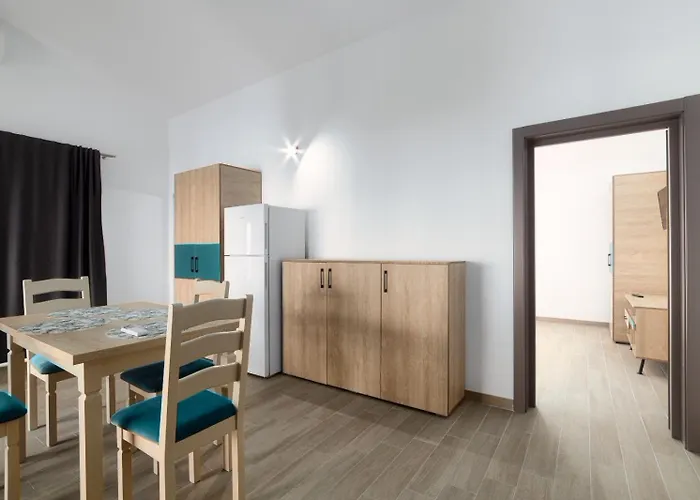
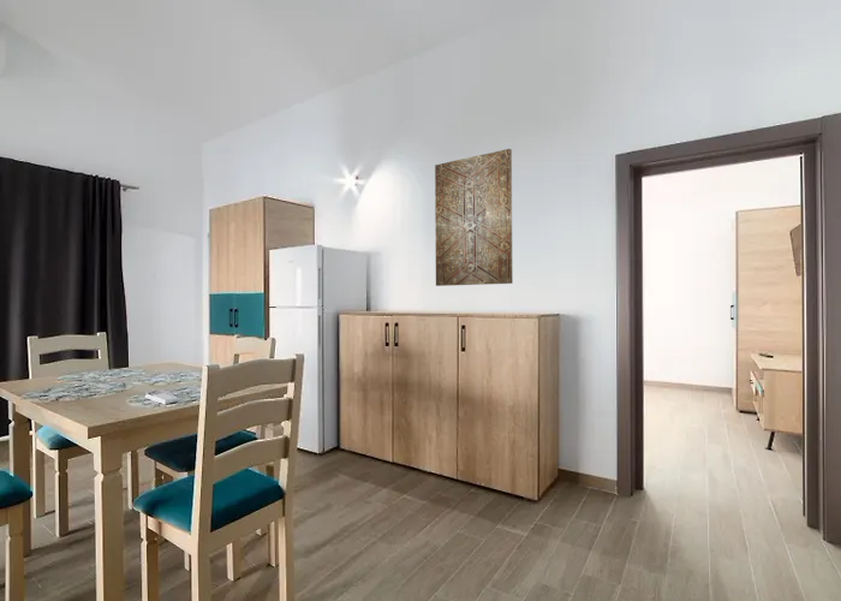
+ wall art [434,148,514,287]
